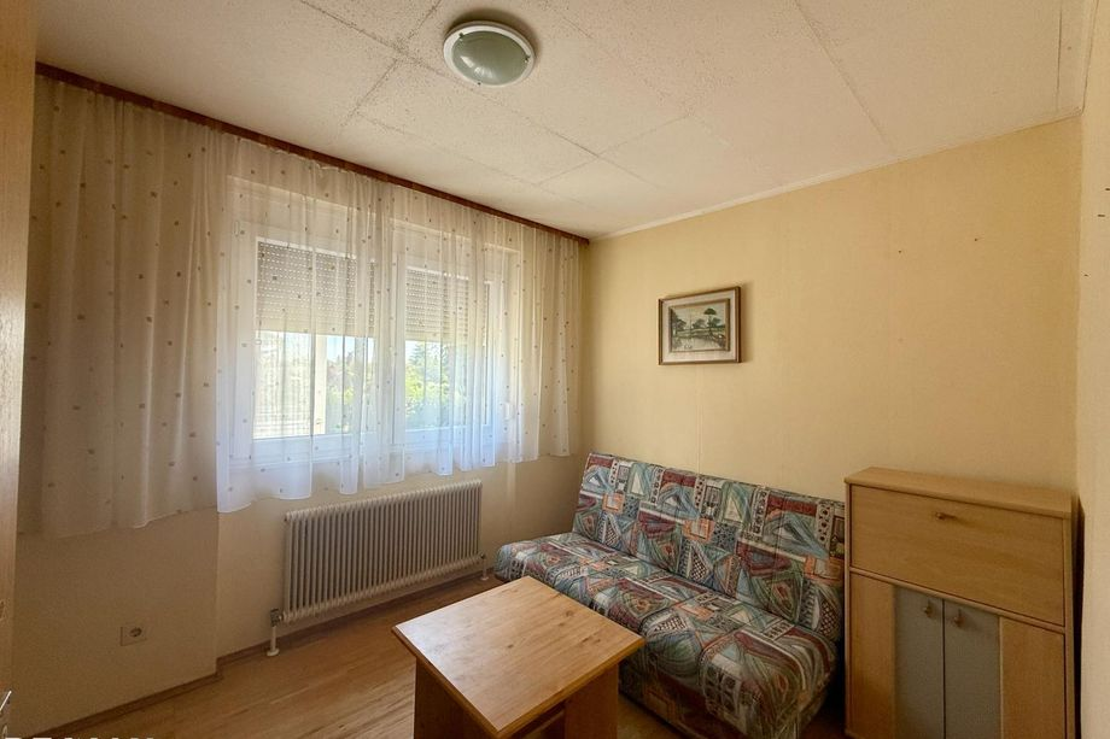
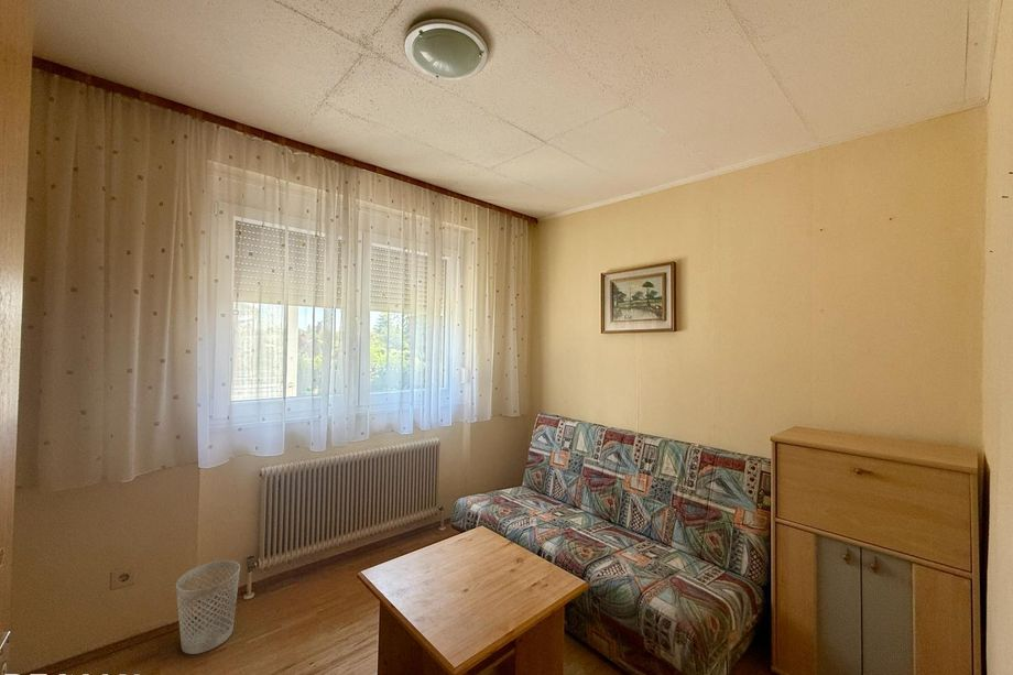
+ wastebasket [175,559,241,655]
